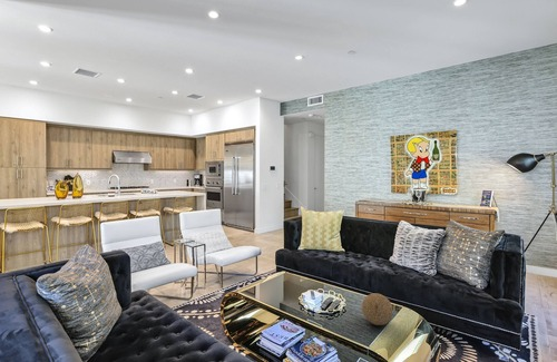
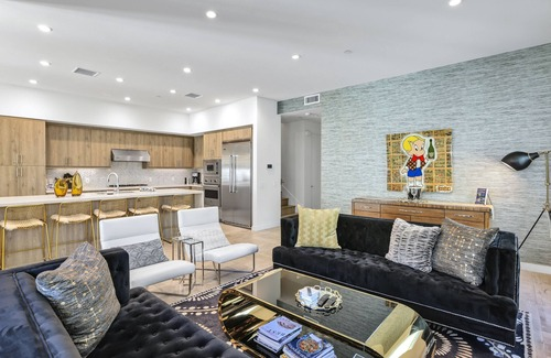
- decorative ball [361,292,393,326]
